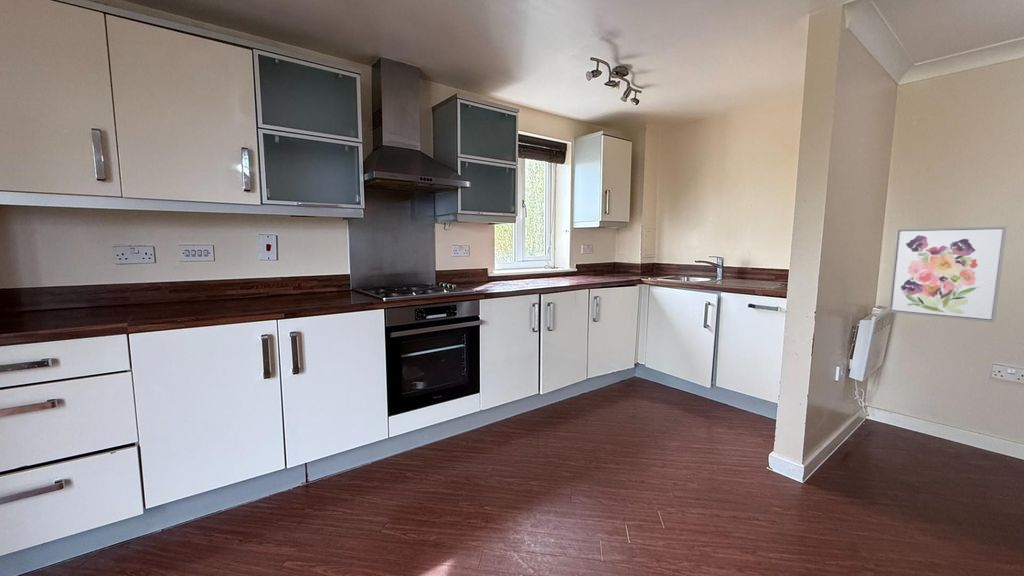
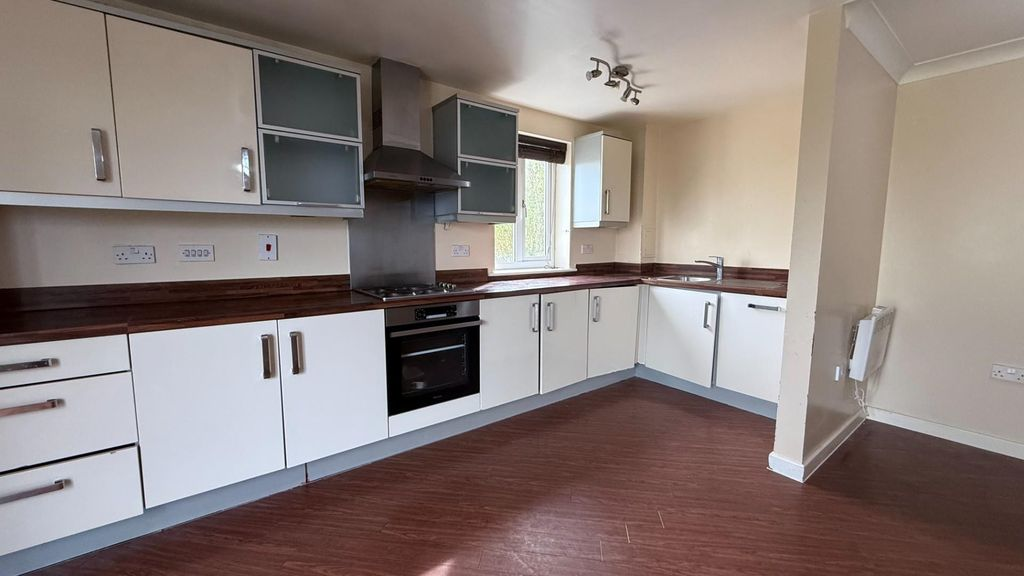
- wall art [888,225,1008,323]
